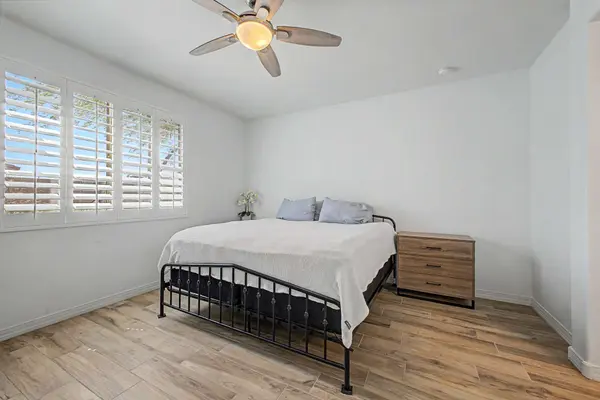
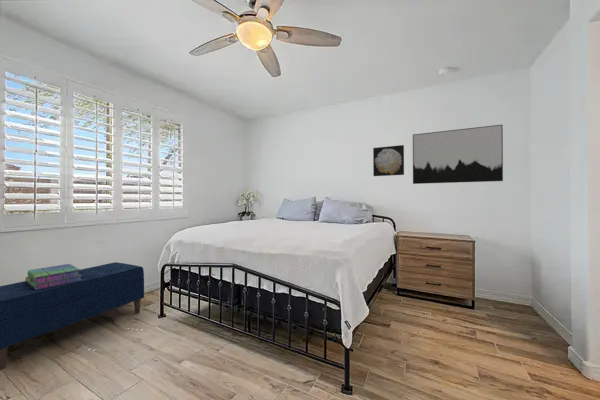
+ stack of books [24,263,82,290]
+ bench [0,261,145,371]
+ wall art [412,124,504,185]
+ wall art [372,144,405,177]
